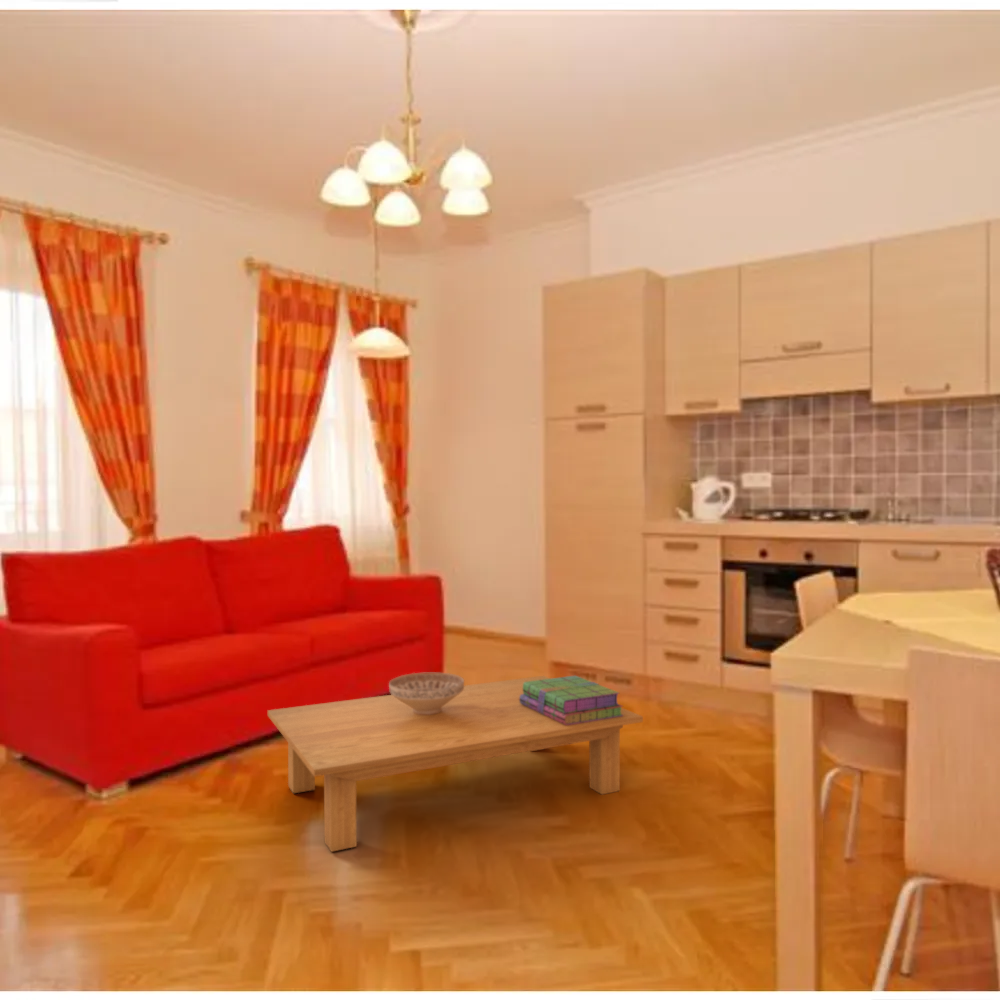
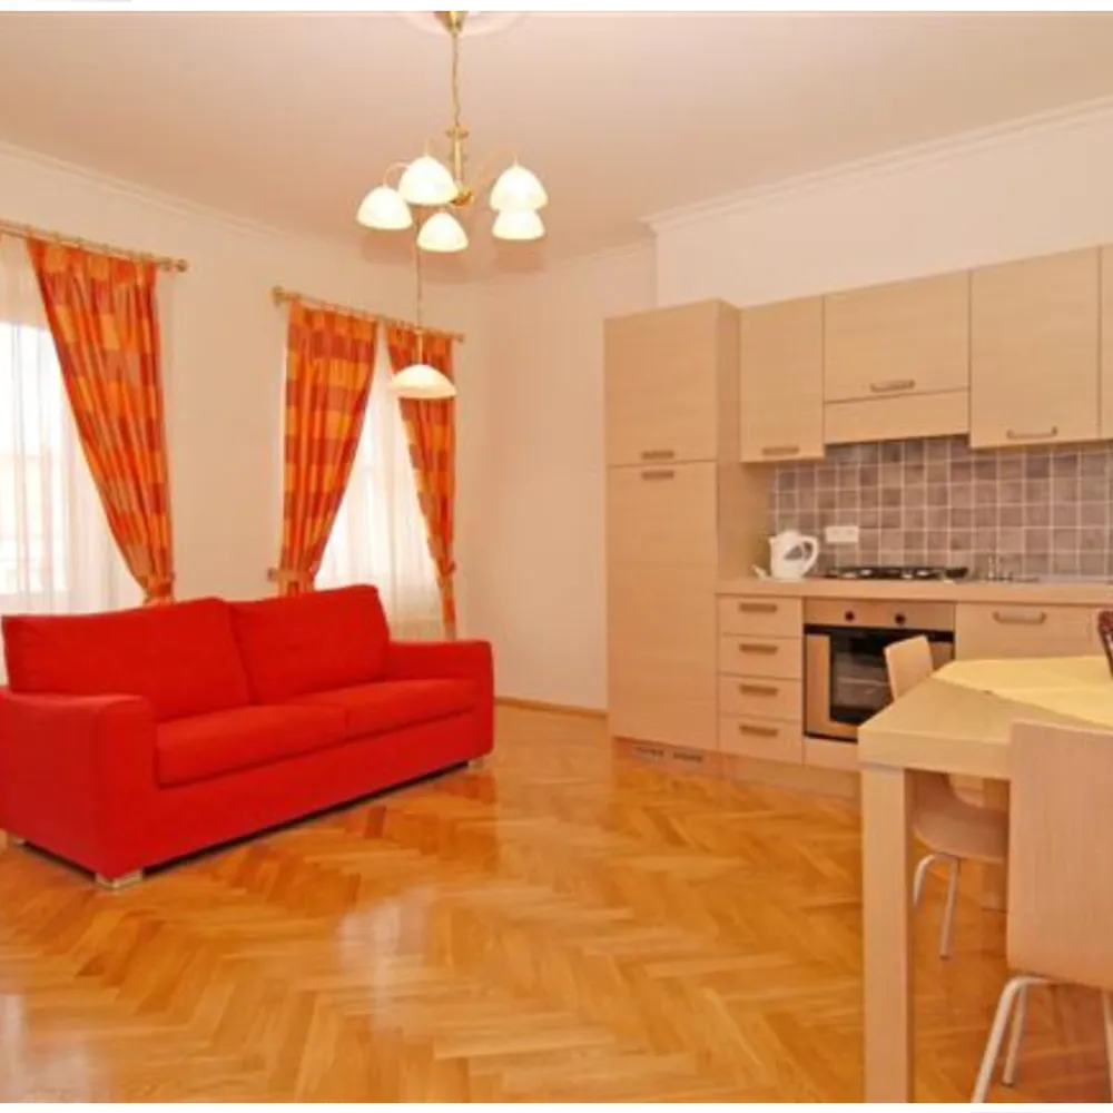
- decorative bowl [388,672,465,715]
- stack of books [519,675,624,725]
- coffee table [267,675,644,853]
